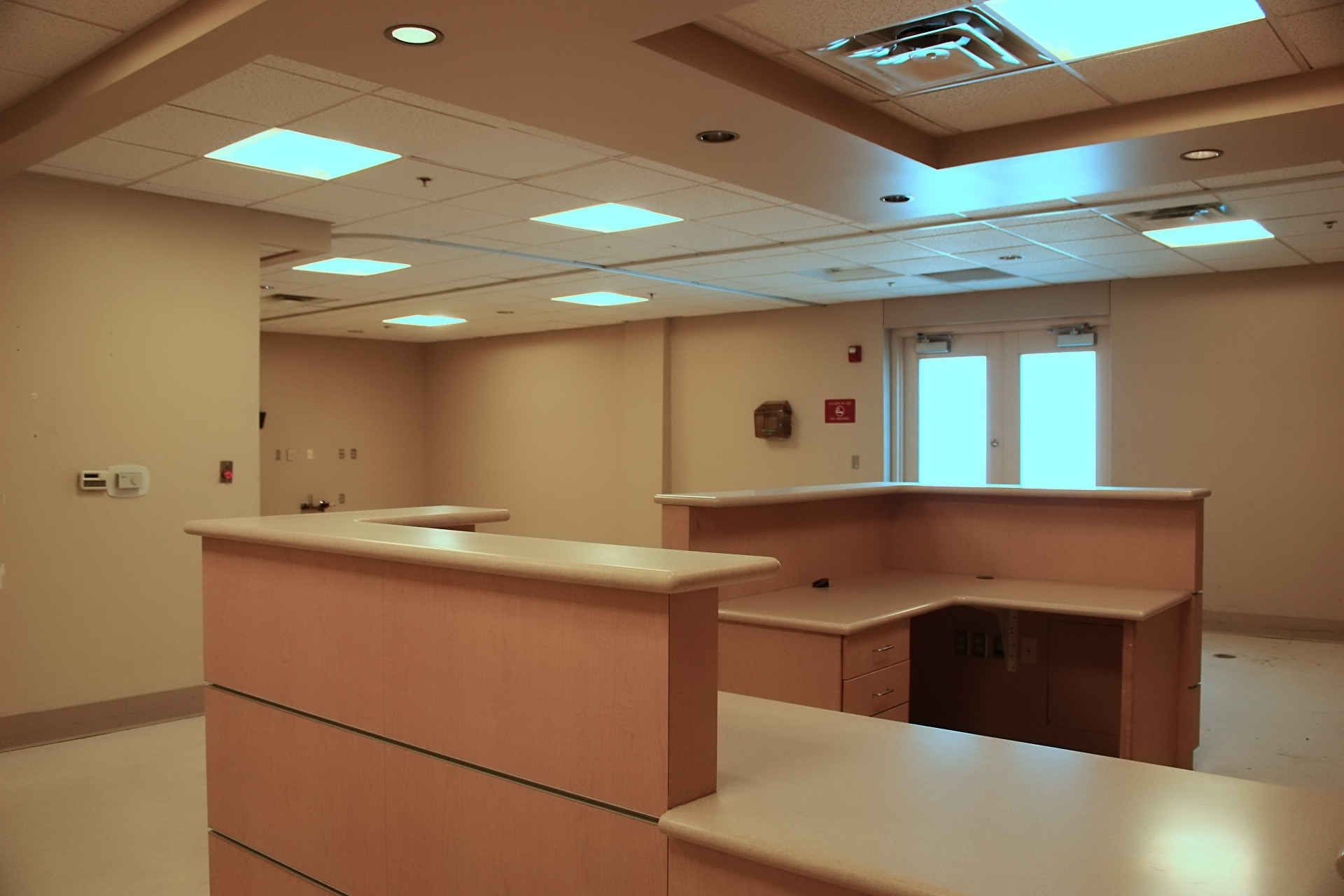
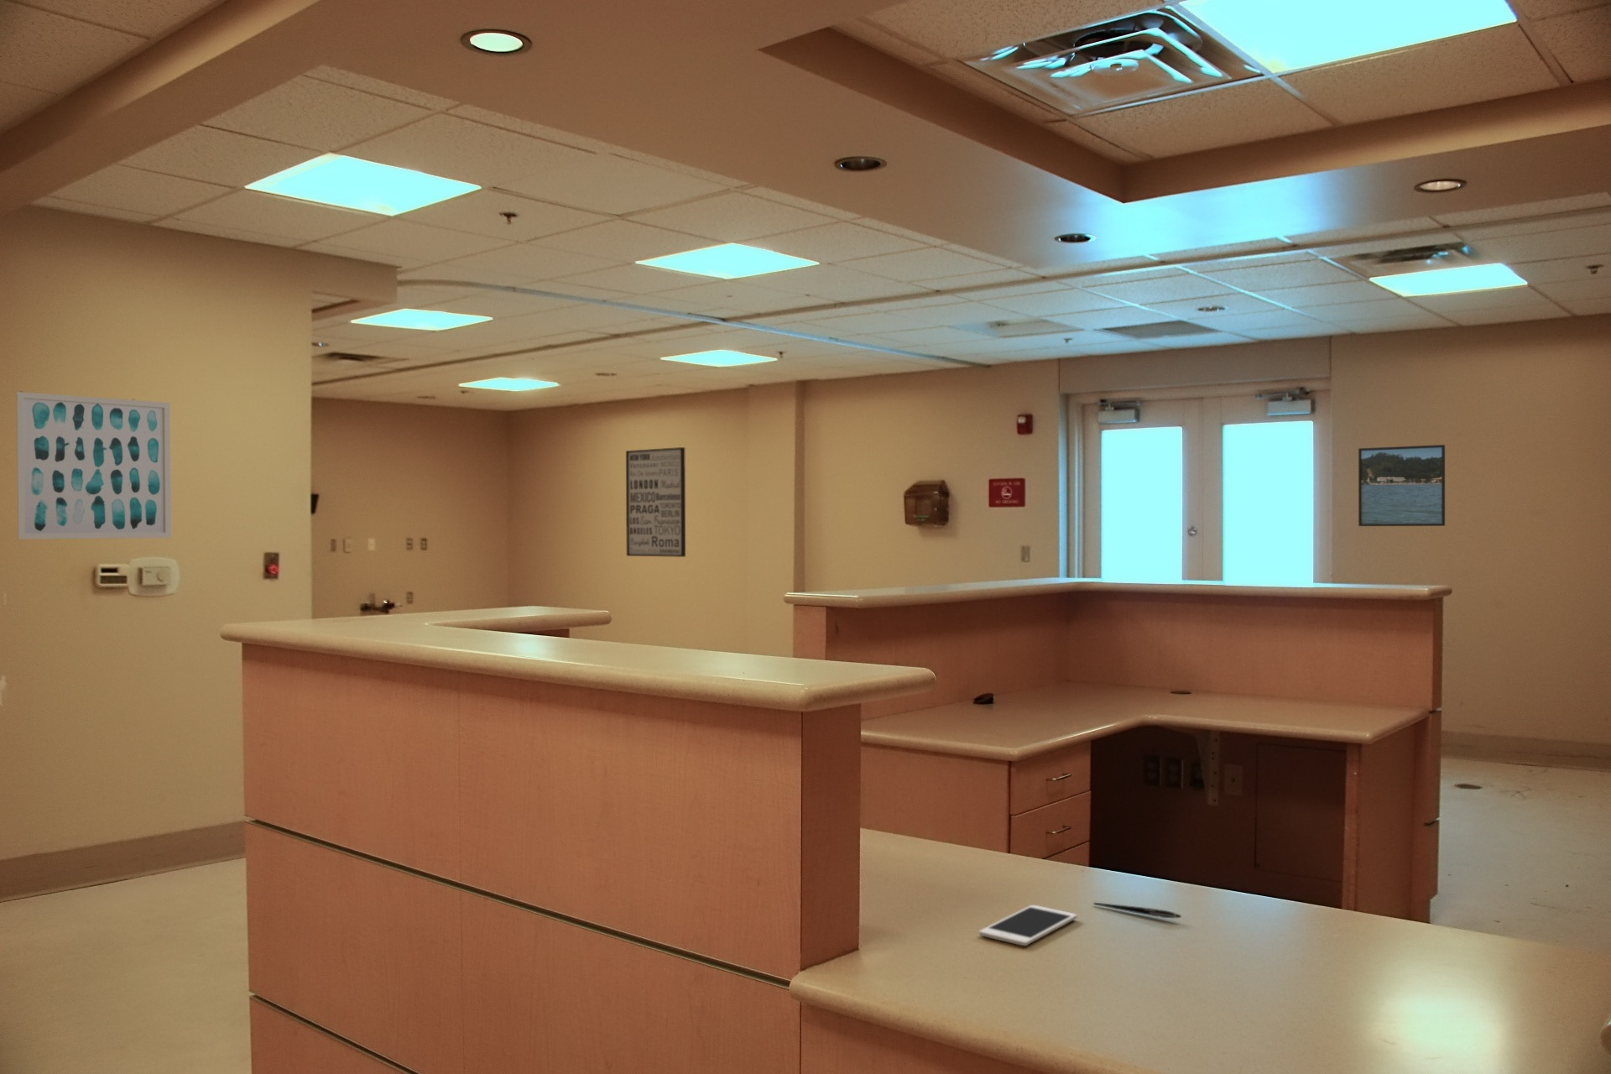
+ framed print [1358,444,1446,527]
+ wall art [16,391,173,541]
+ cell phone [978,905,1079,947]
+ pen [1092,901,1182,918]
+ wall art [625,446,687,557]
